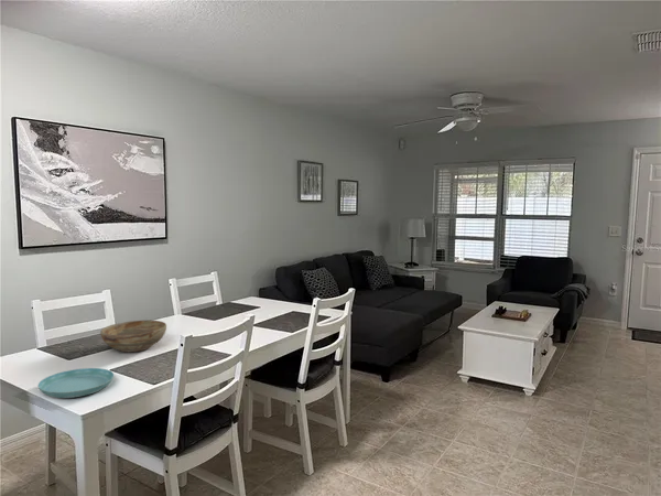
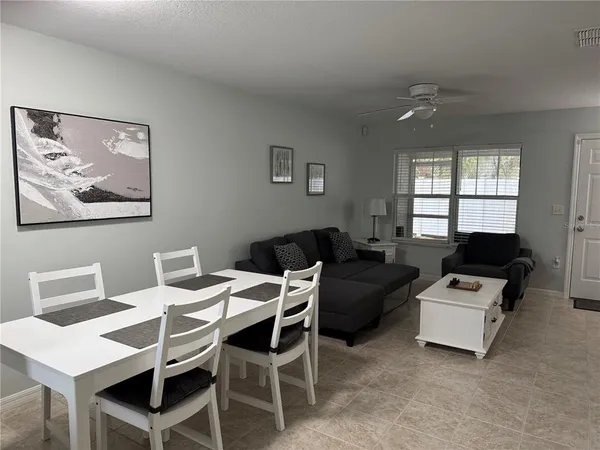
- bowl [99,320,167,353]
- saucer [36,367,115,399]
